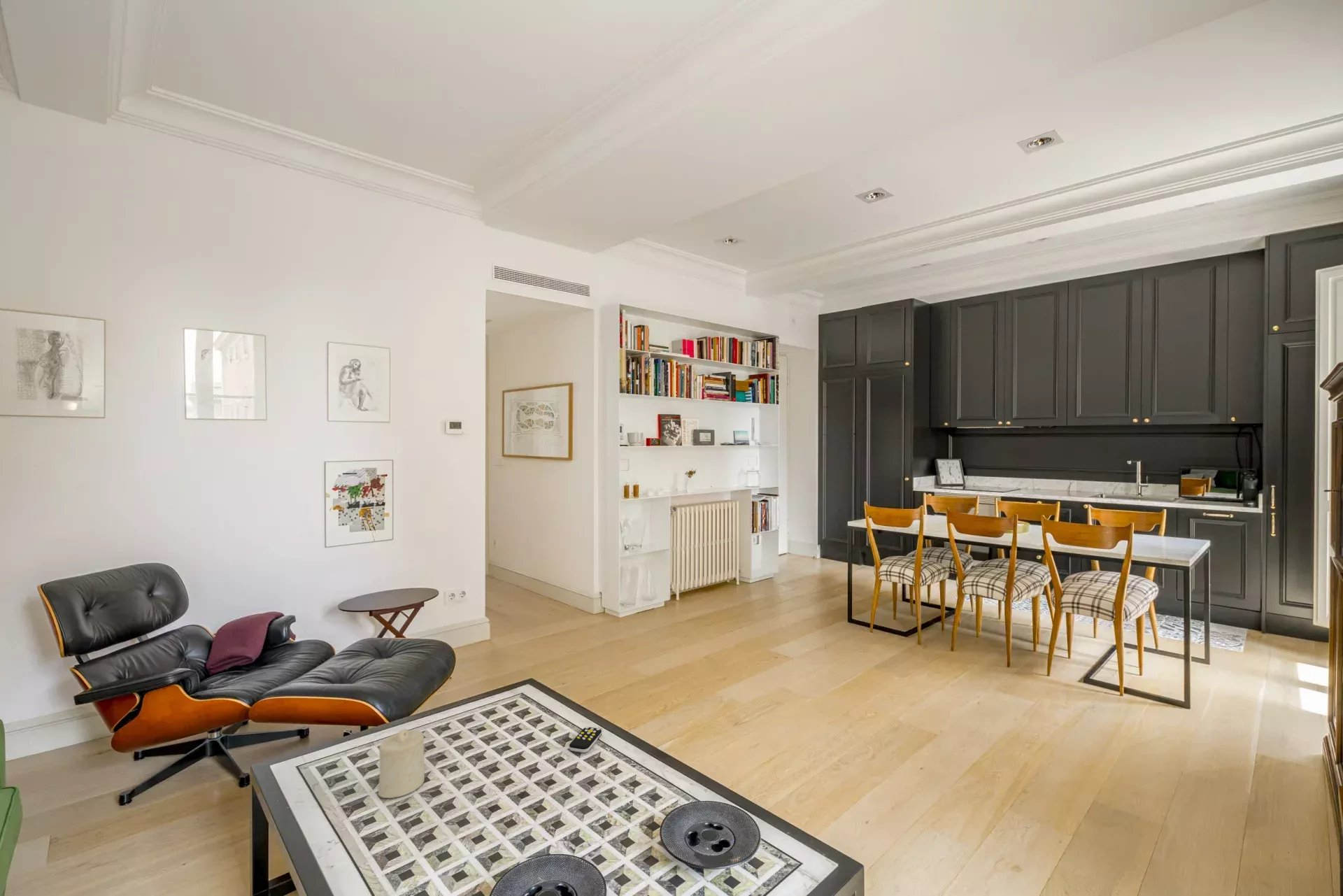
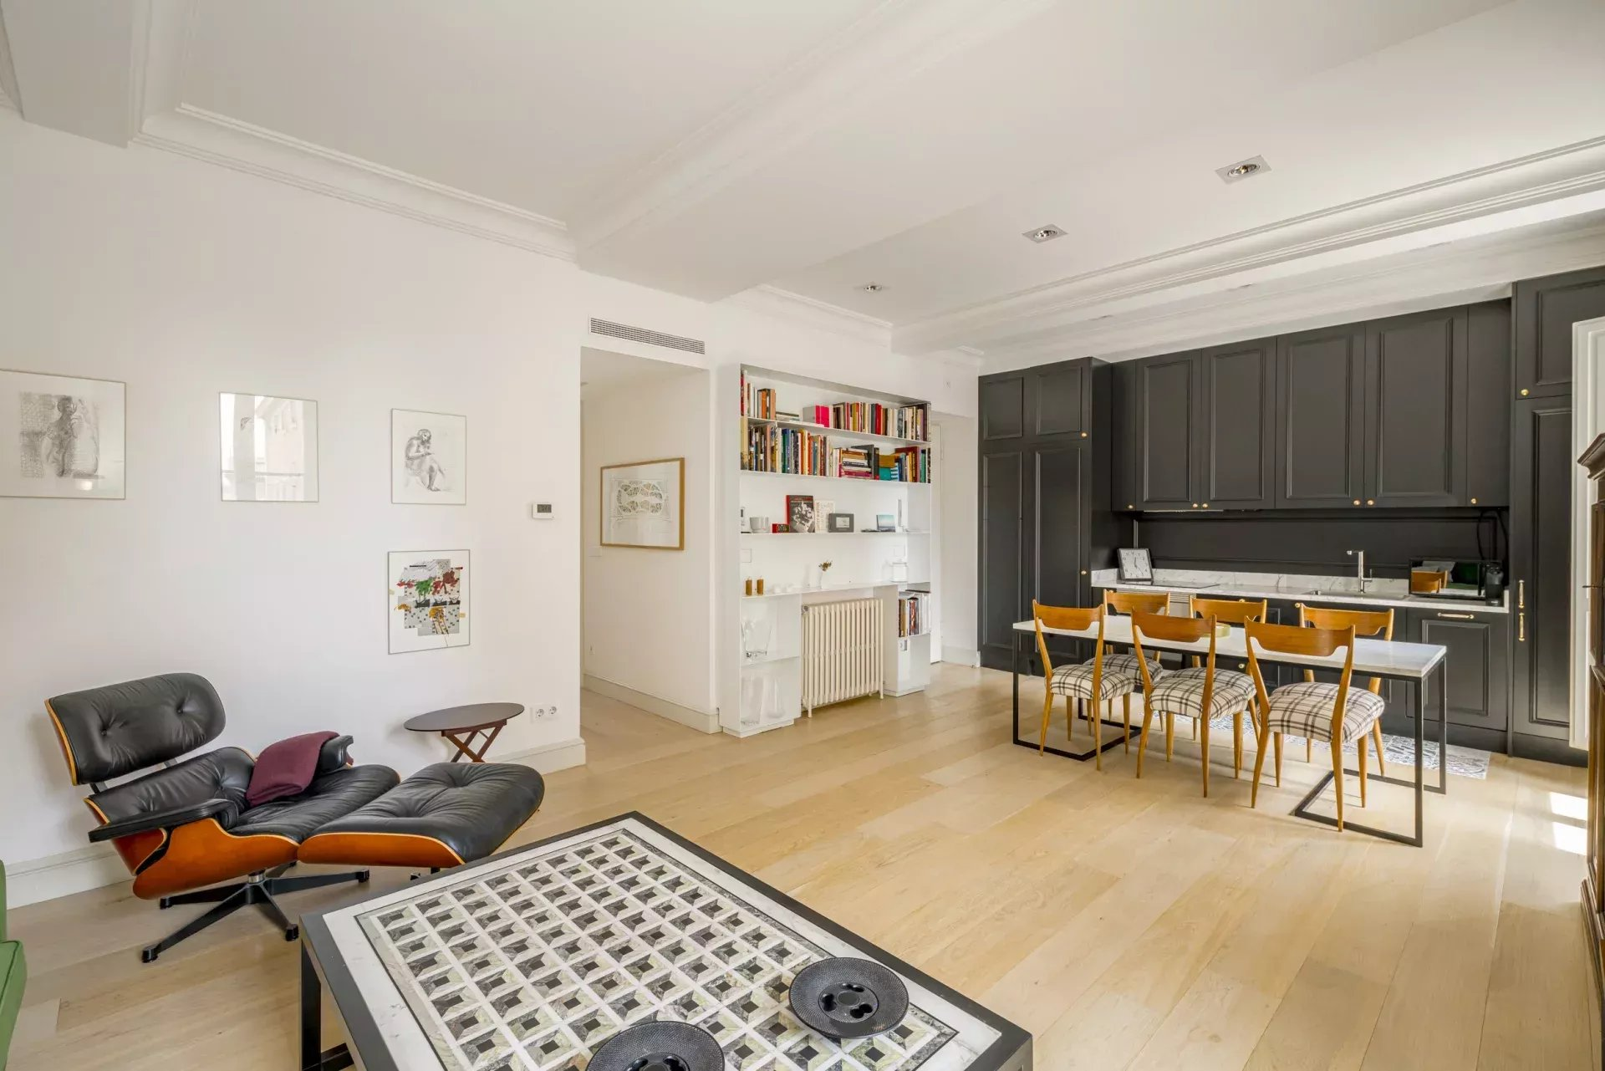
- candle [378,728,425,799]
- remote control [569,726,602,753]
